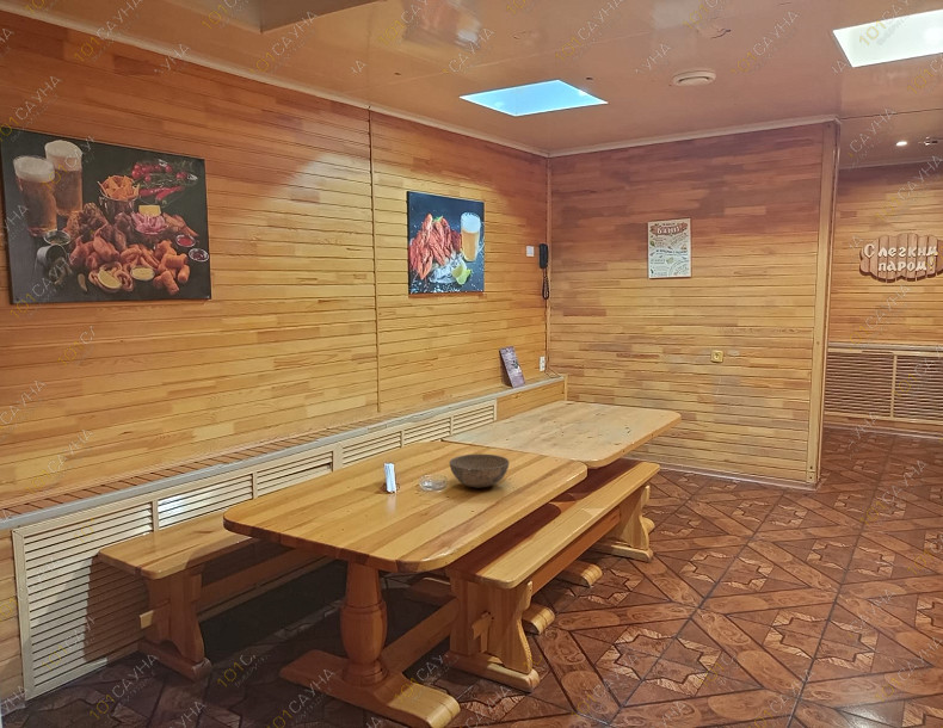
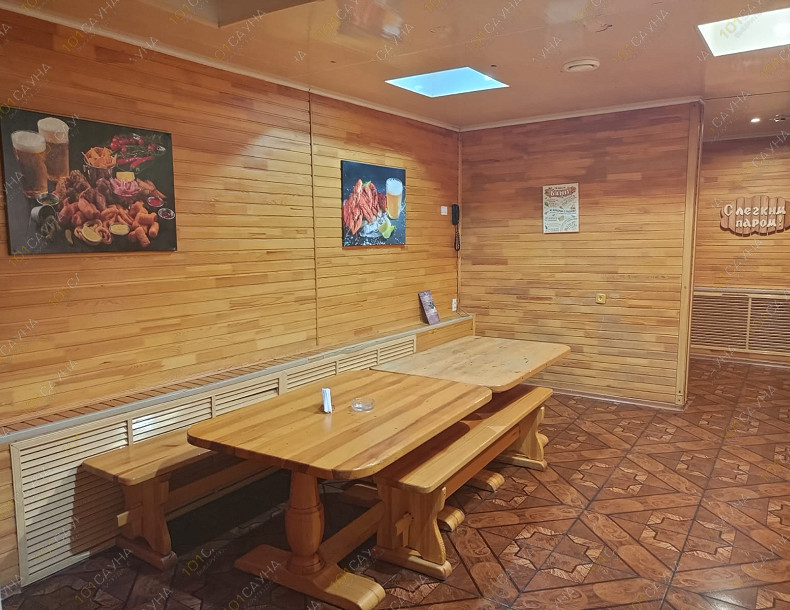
- bowl [449,454,511,489]
